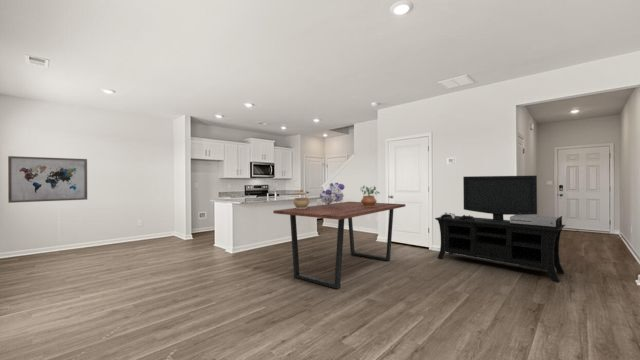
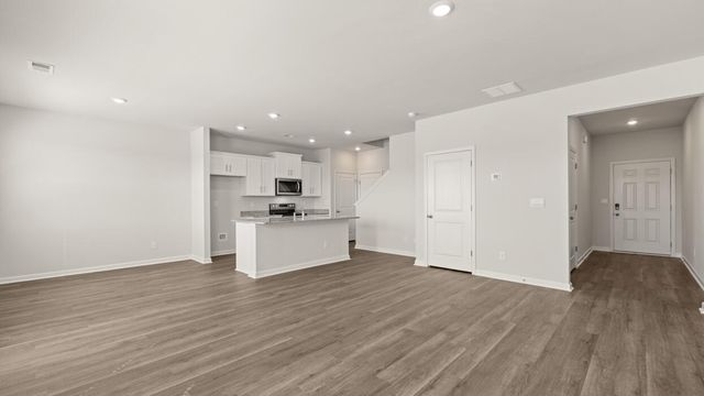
- media console [434,175,566,283]
- dining table [272,201,406,290]
- ceramic pot [292,189,310,209]
- wall art [7,155,88,204]
- bouquet [319,182,346,205]
- potted plant [360,185,381,207]
